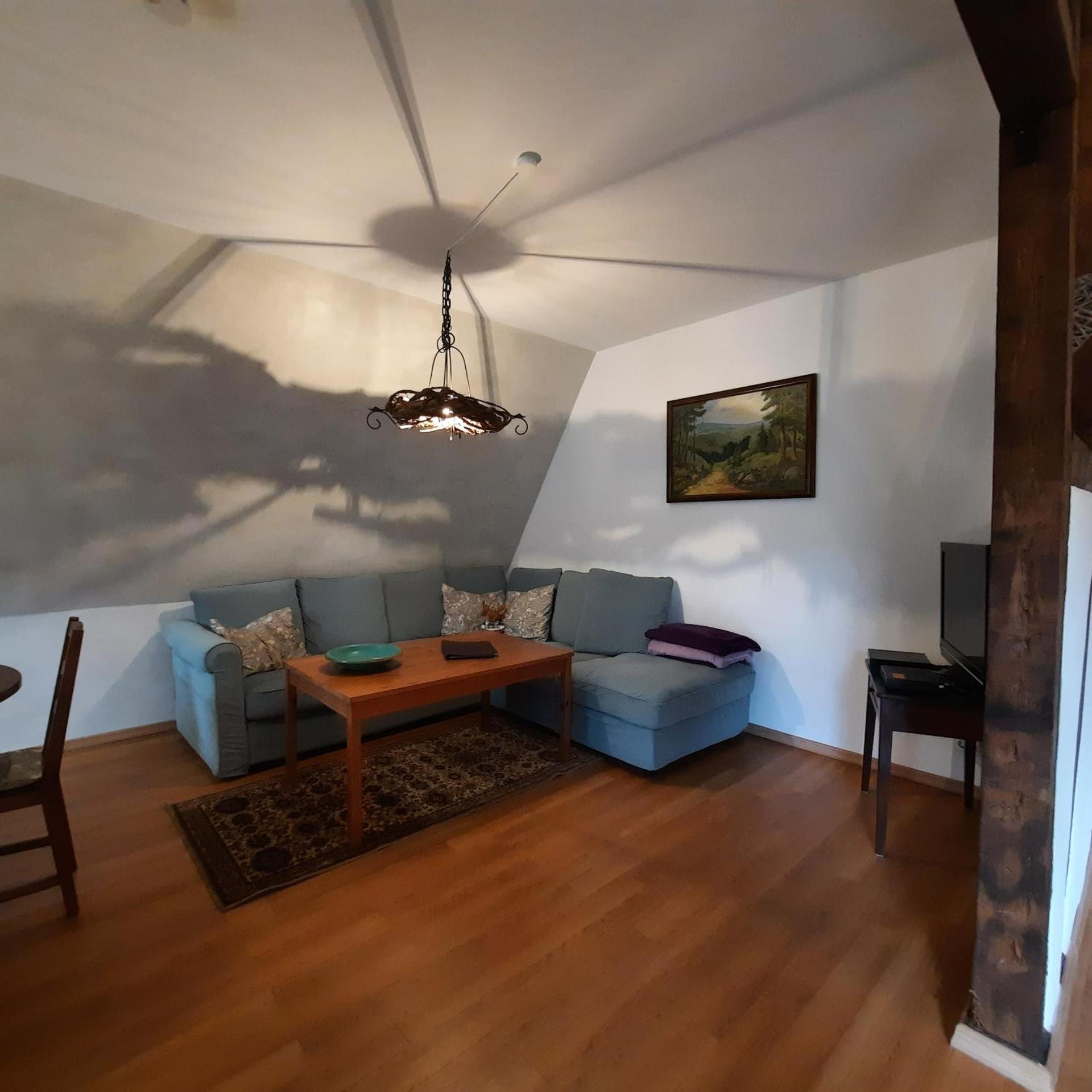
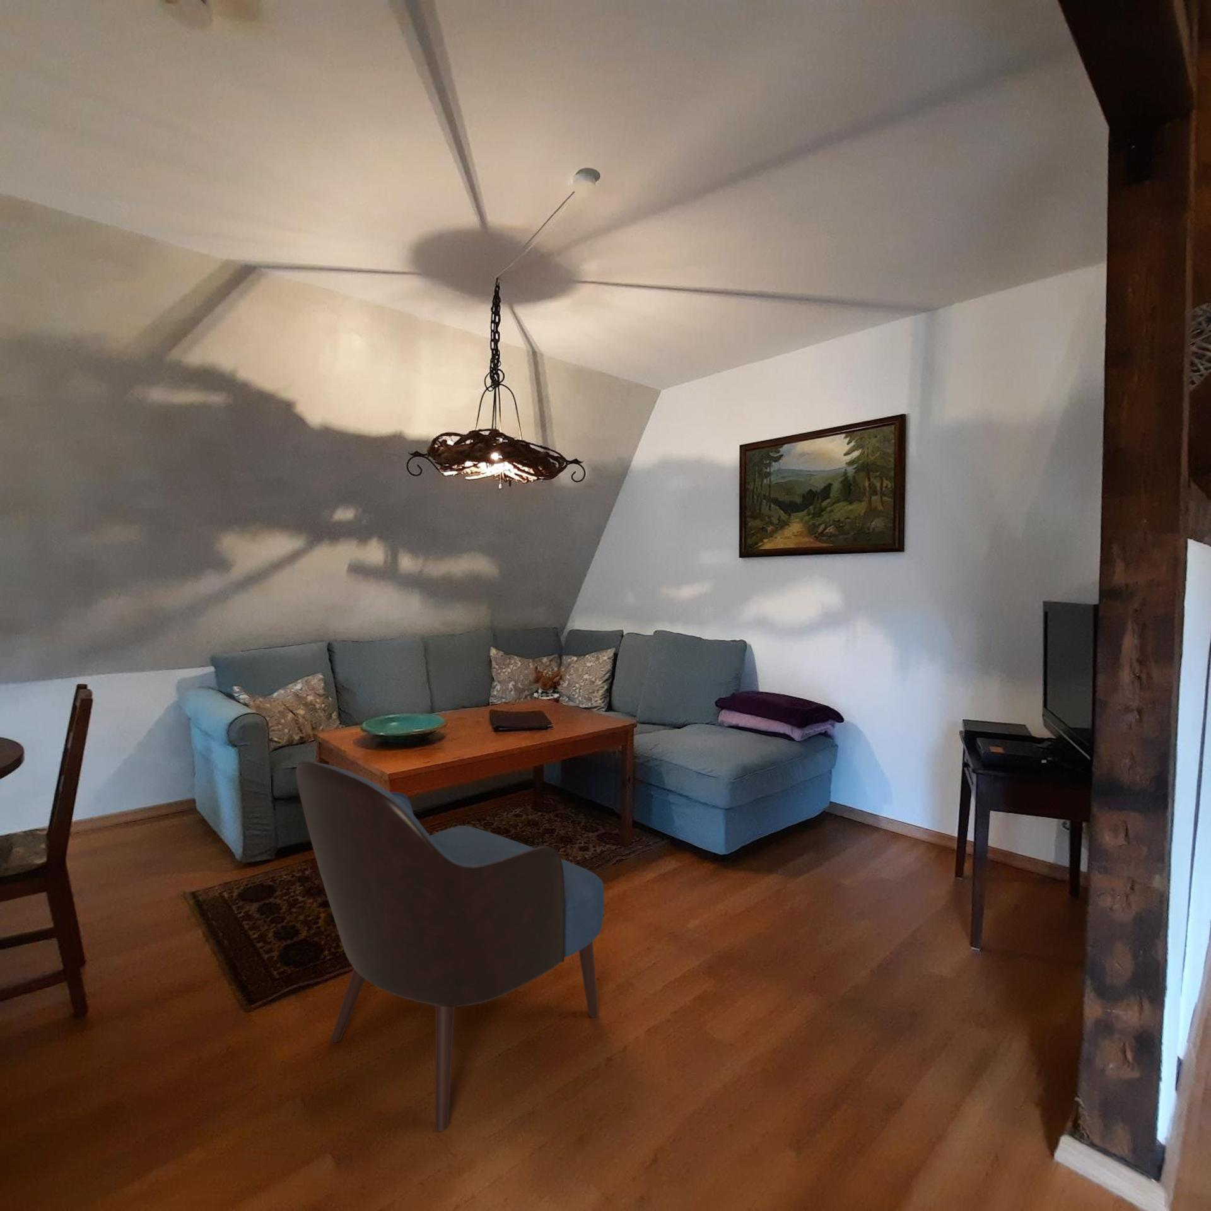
+ armchair [295,760,604,1132]
